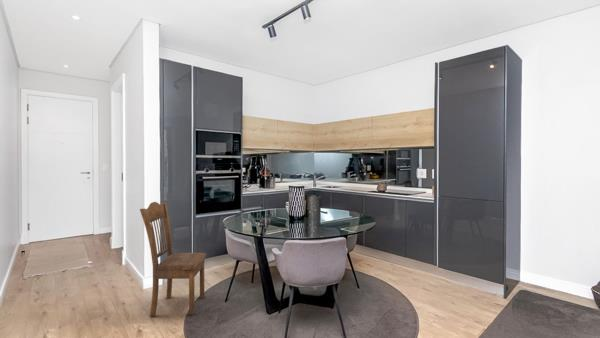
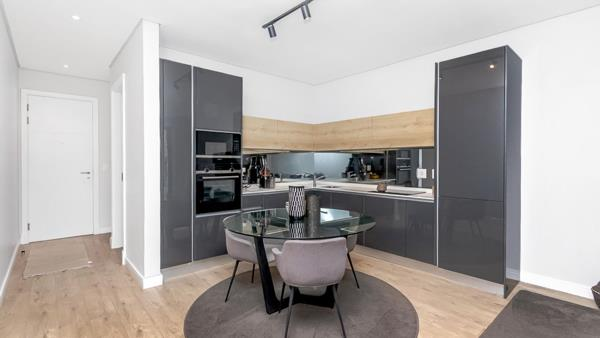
- dining chair [139,201,207,318]
